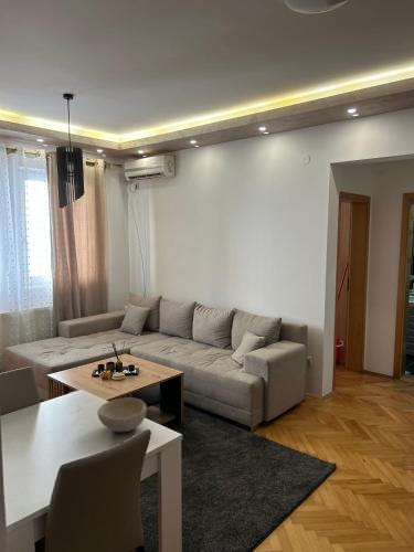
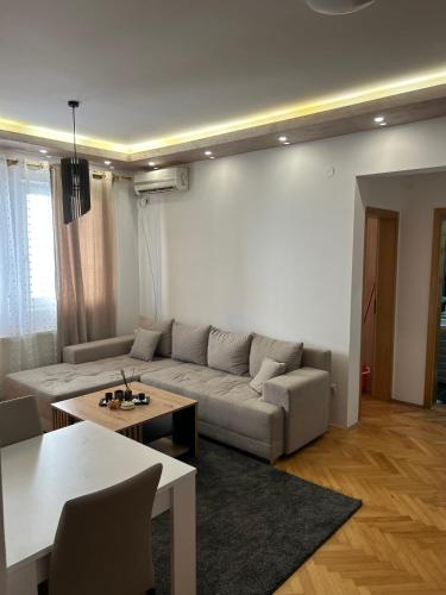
- bowl [96,396,148,433]
